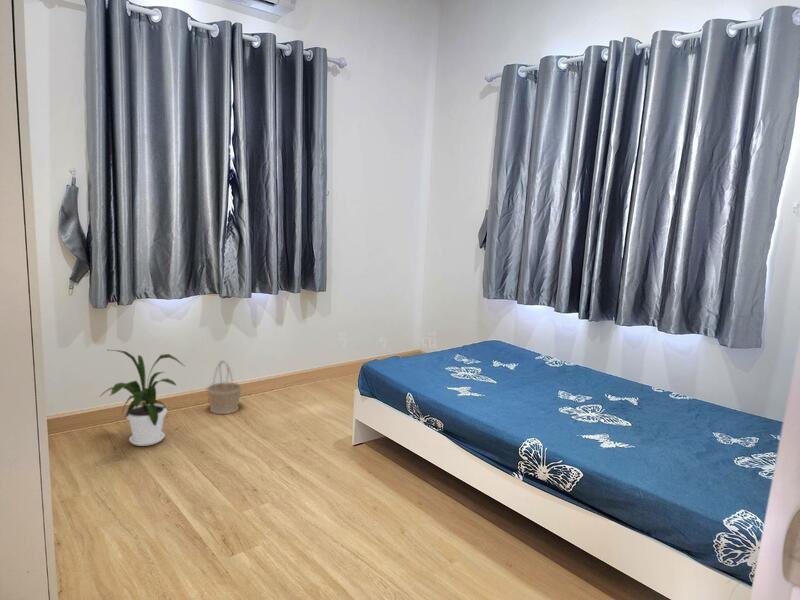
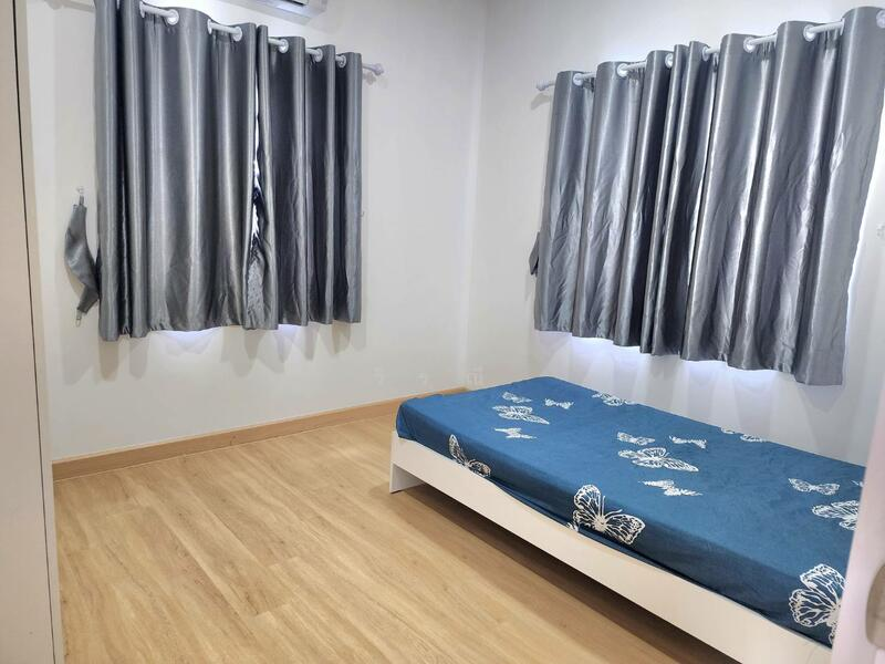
- basket [205,359,243,415]
- house plant [99,349,186,447]
